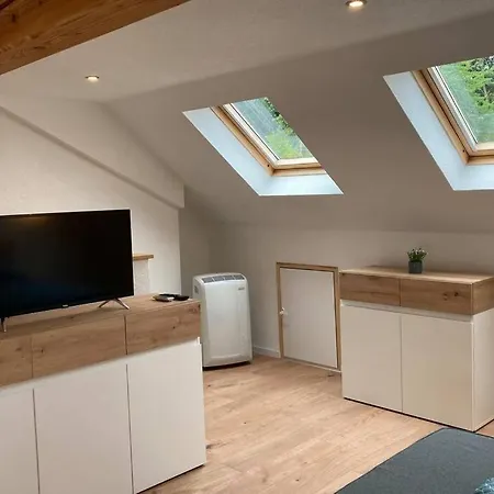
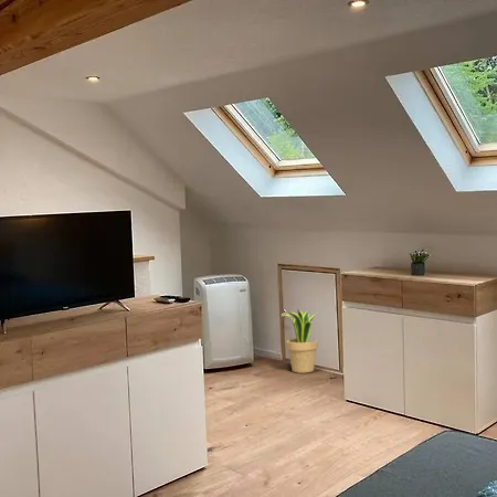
+ potted plant [281,308,319,374]
